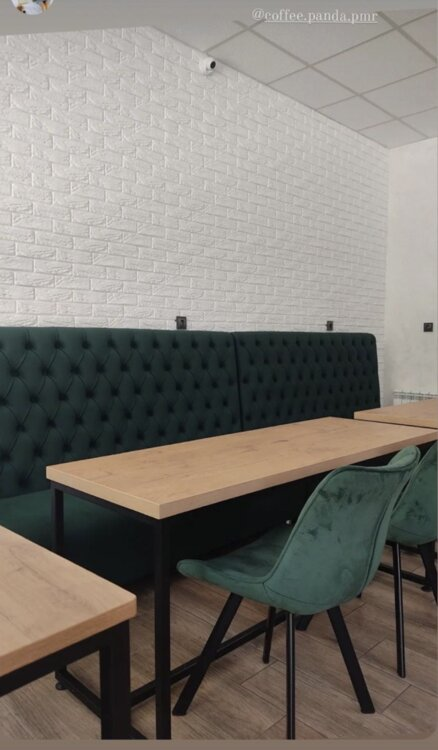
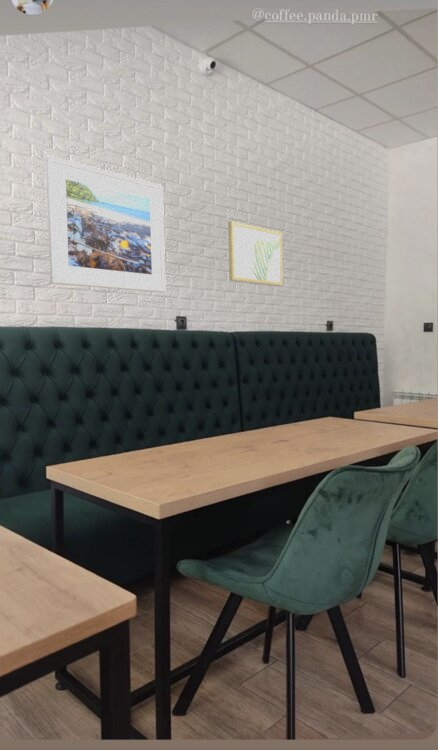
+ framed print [45,154,166,293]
+ wall art [227,220,284,287]
